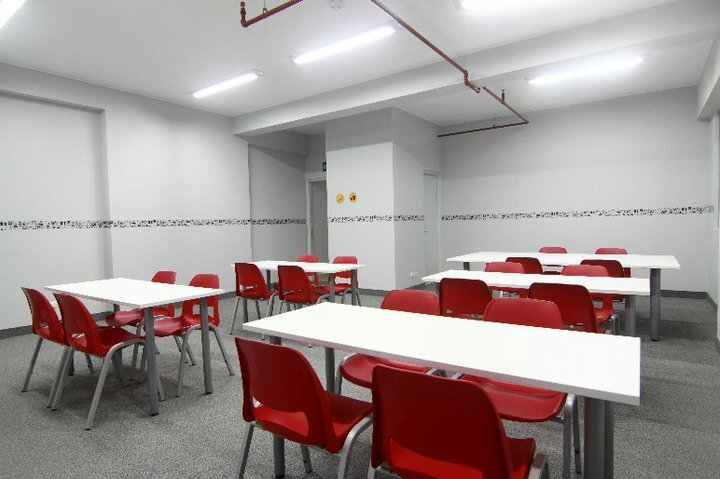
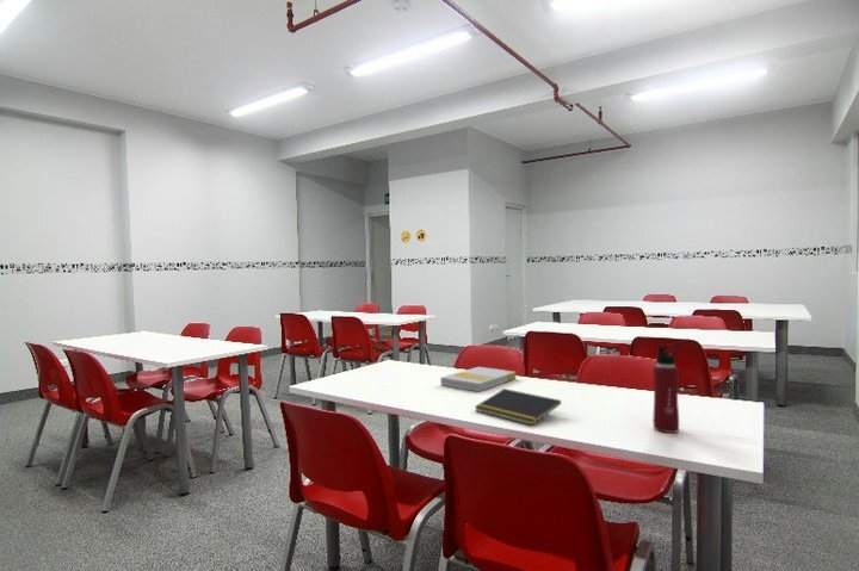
+ water bottle [651,342,680,434]
+ notepad [474,387,562,427]
+ book [439,366,517,392]
